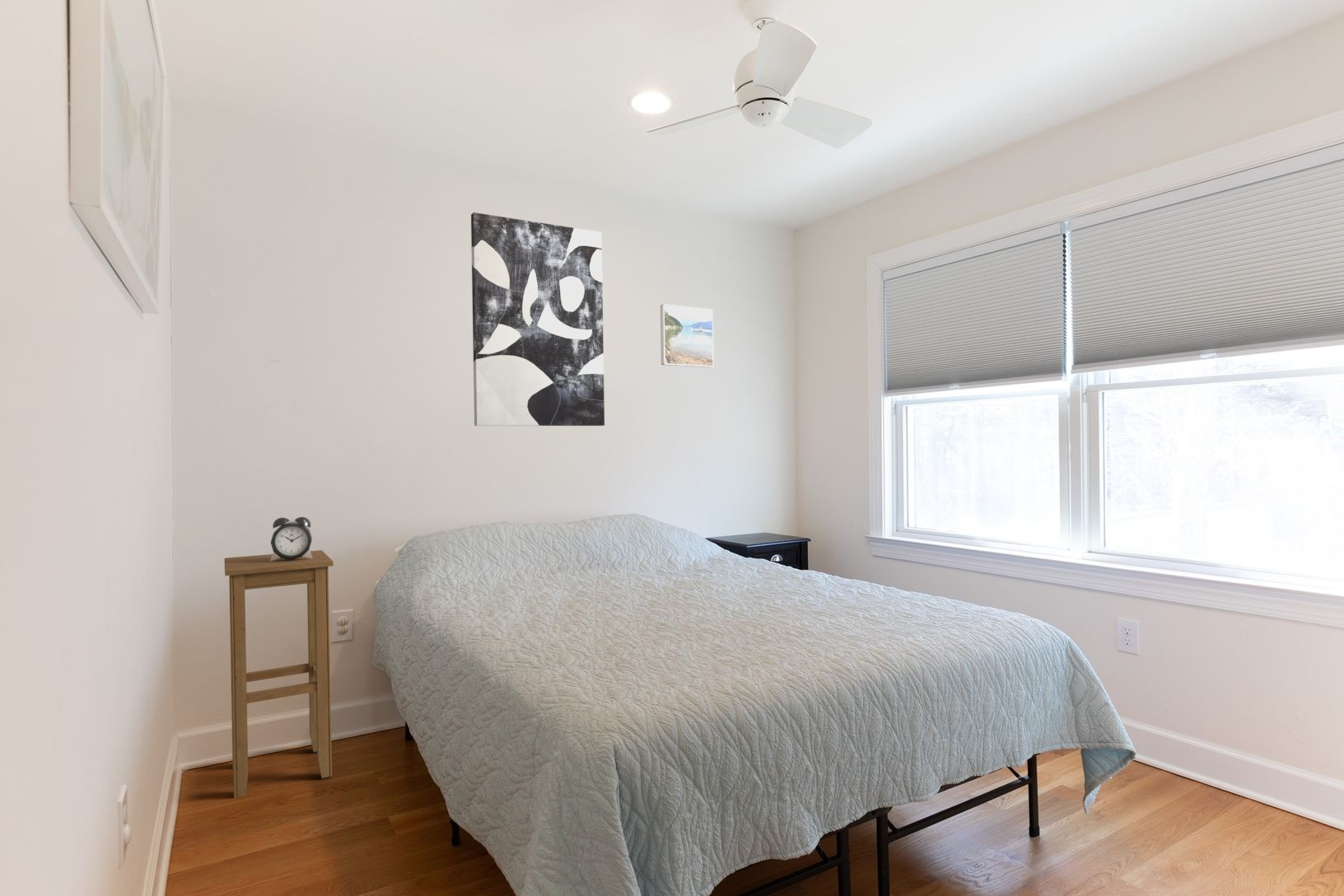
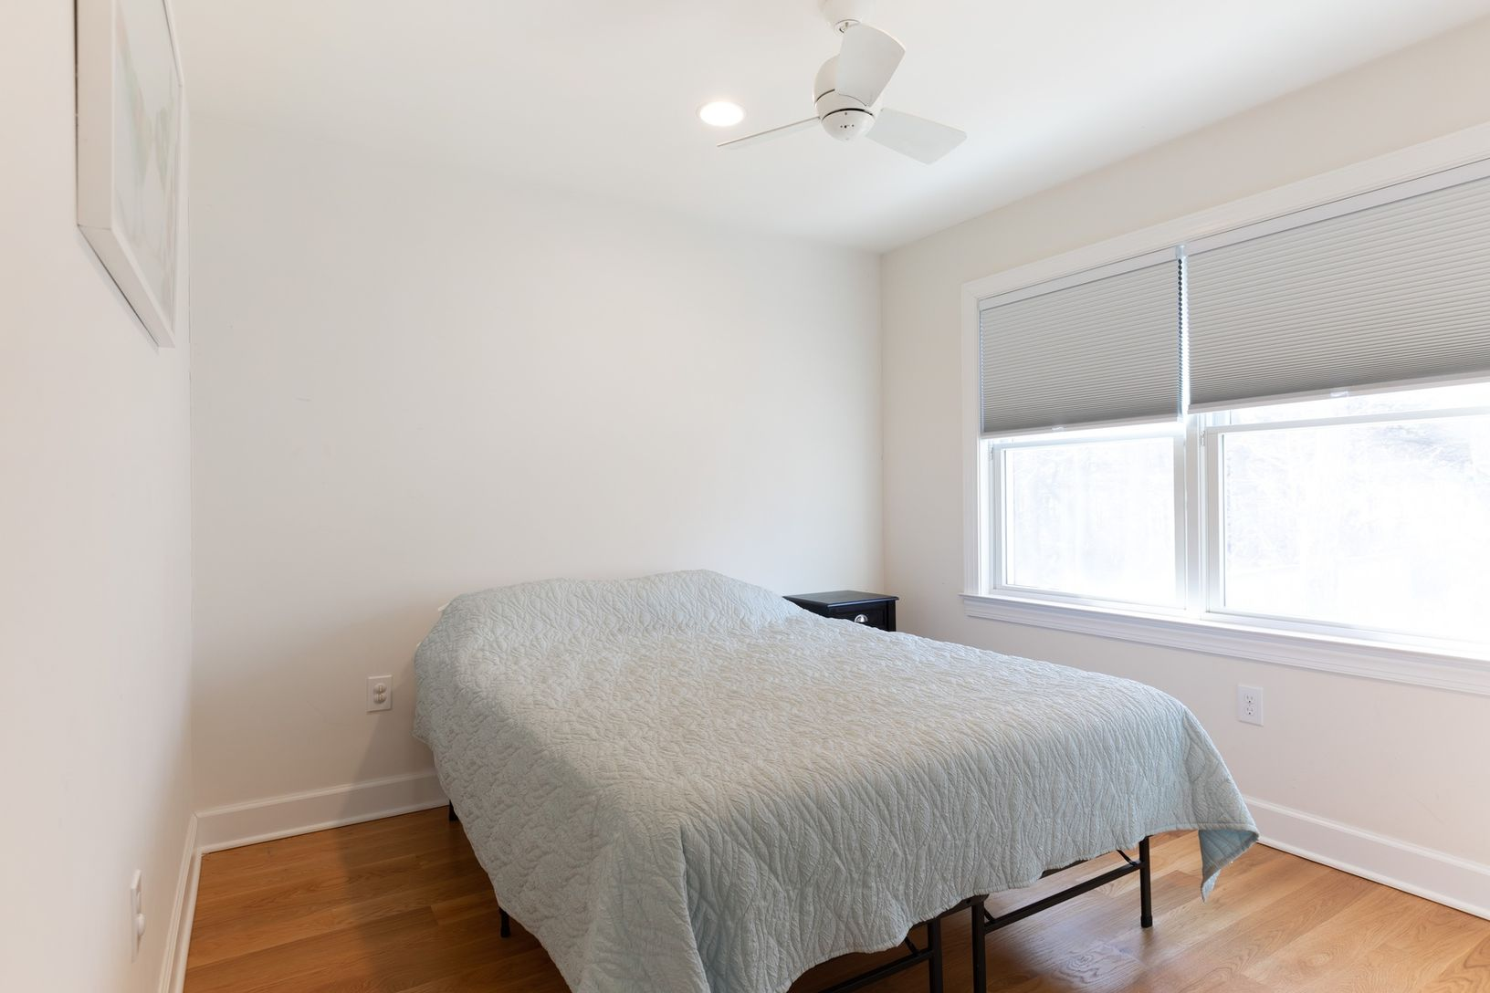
- stool [224,549,334,799]
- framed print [660,303,715,368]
- alarm clock [270,516,313,562]
- wall art [470,212,605,427]
